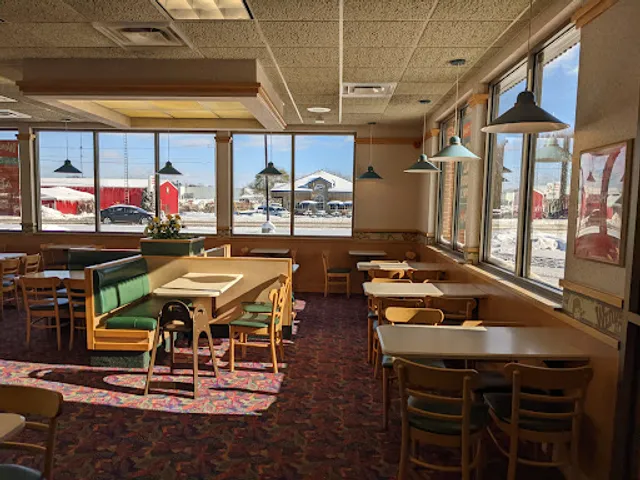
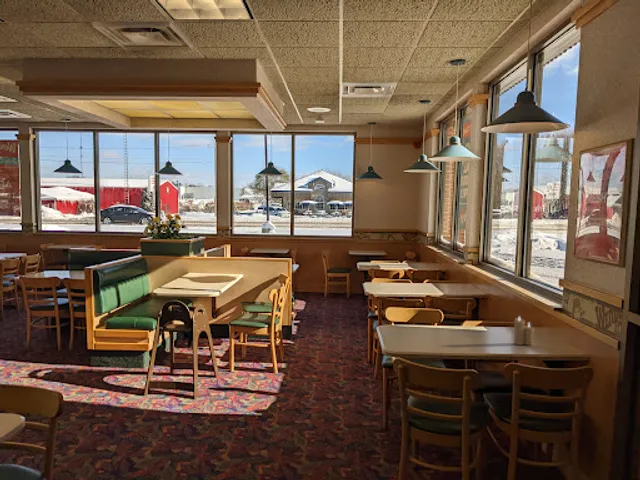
+ candle [513,315,536,346]
